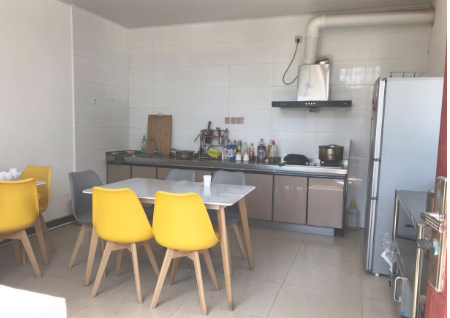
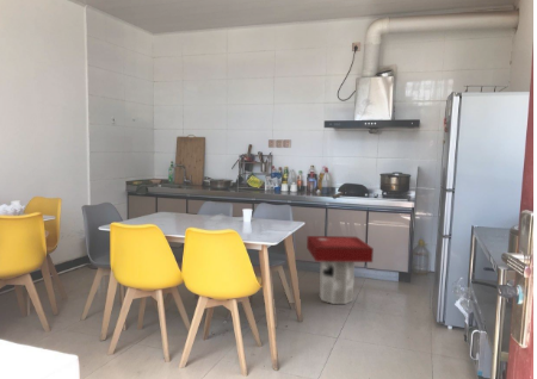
+ side table [305,235,375,305]
